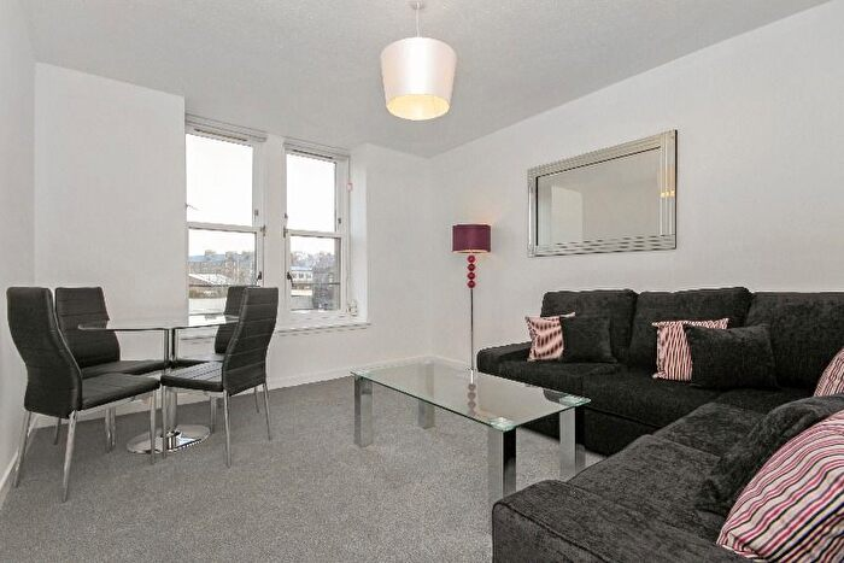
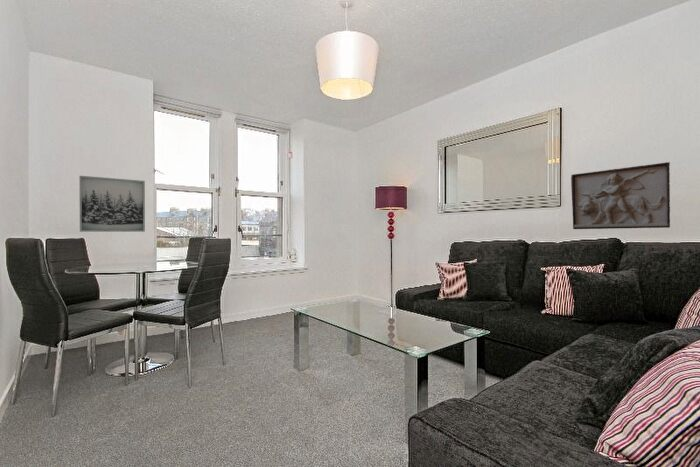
+ wall relief [570,161,671,230]
+ wall art [79,175,146,233]
